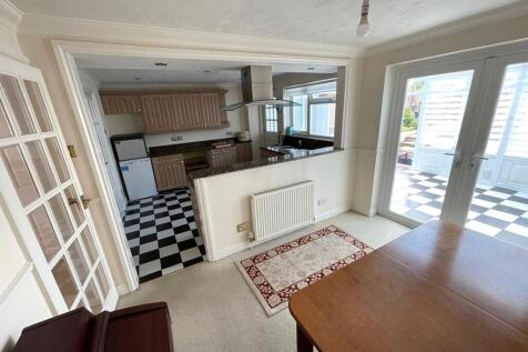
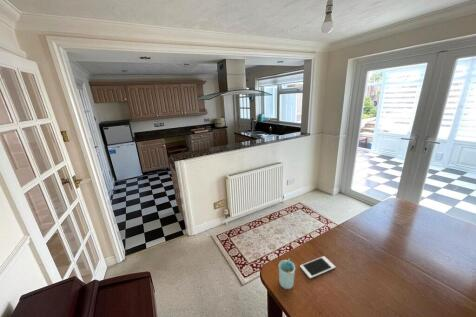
+ cell phone [299,255,336,279]
+ cup [278,257,296,290]
